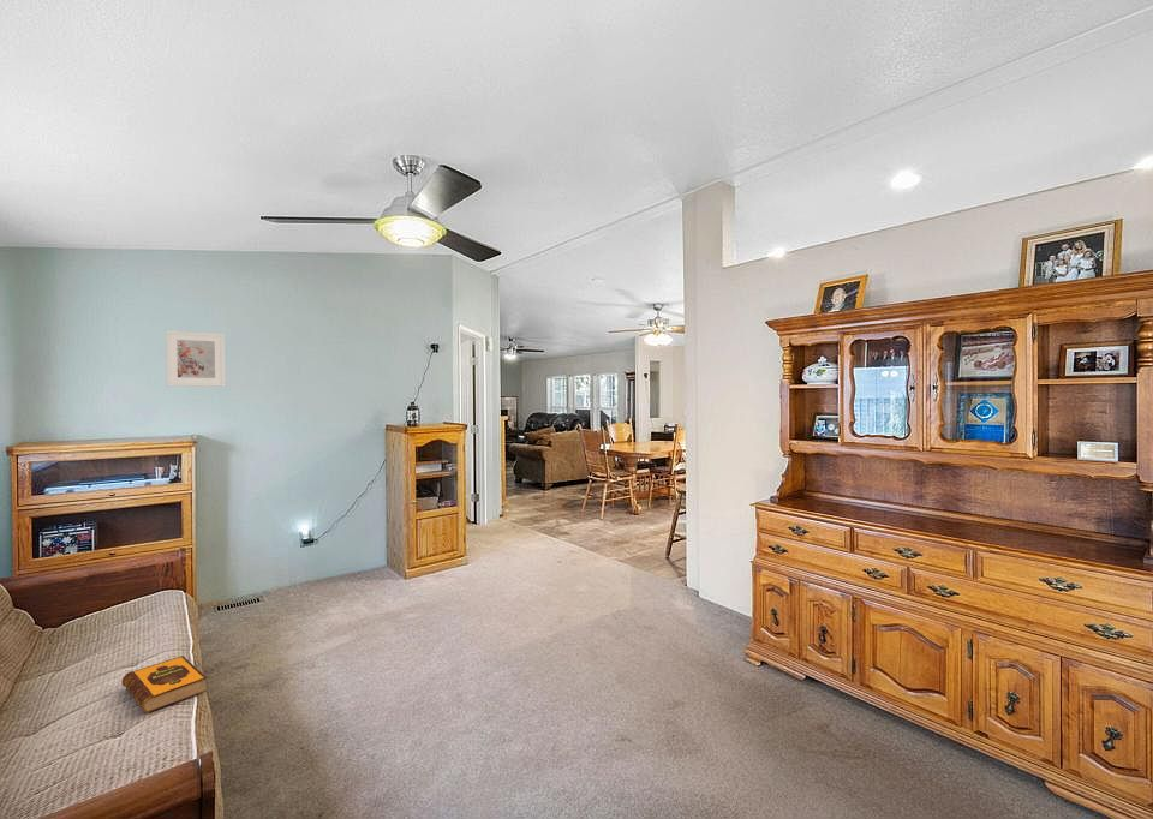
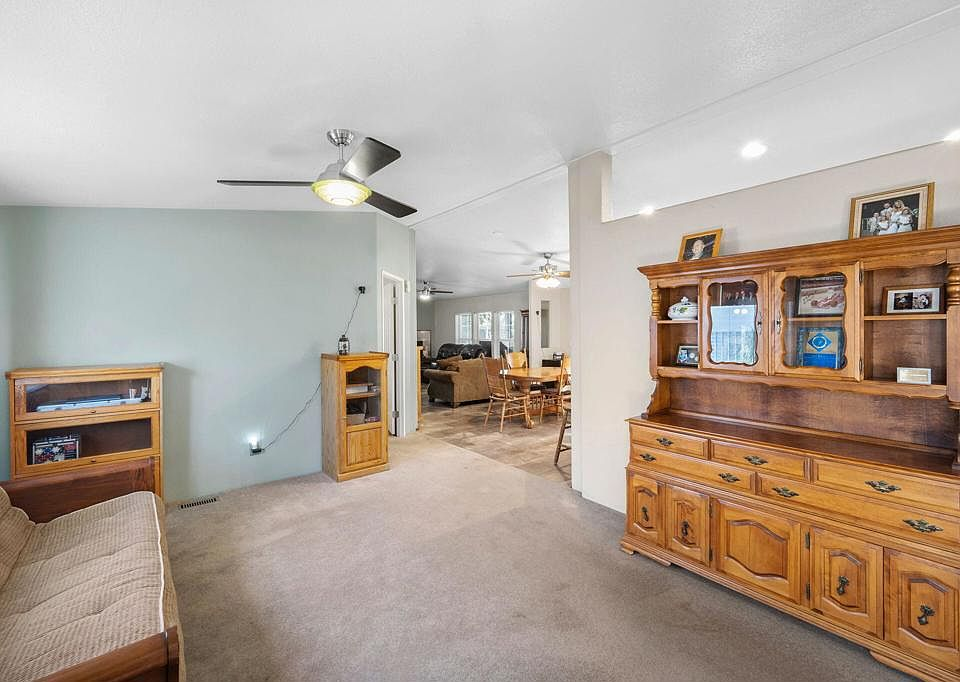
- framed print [165,329,227,388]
- hardback book [120,654,208,715]
